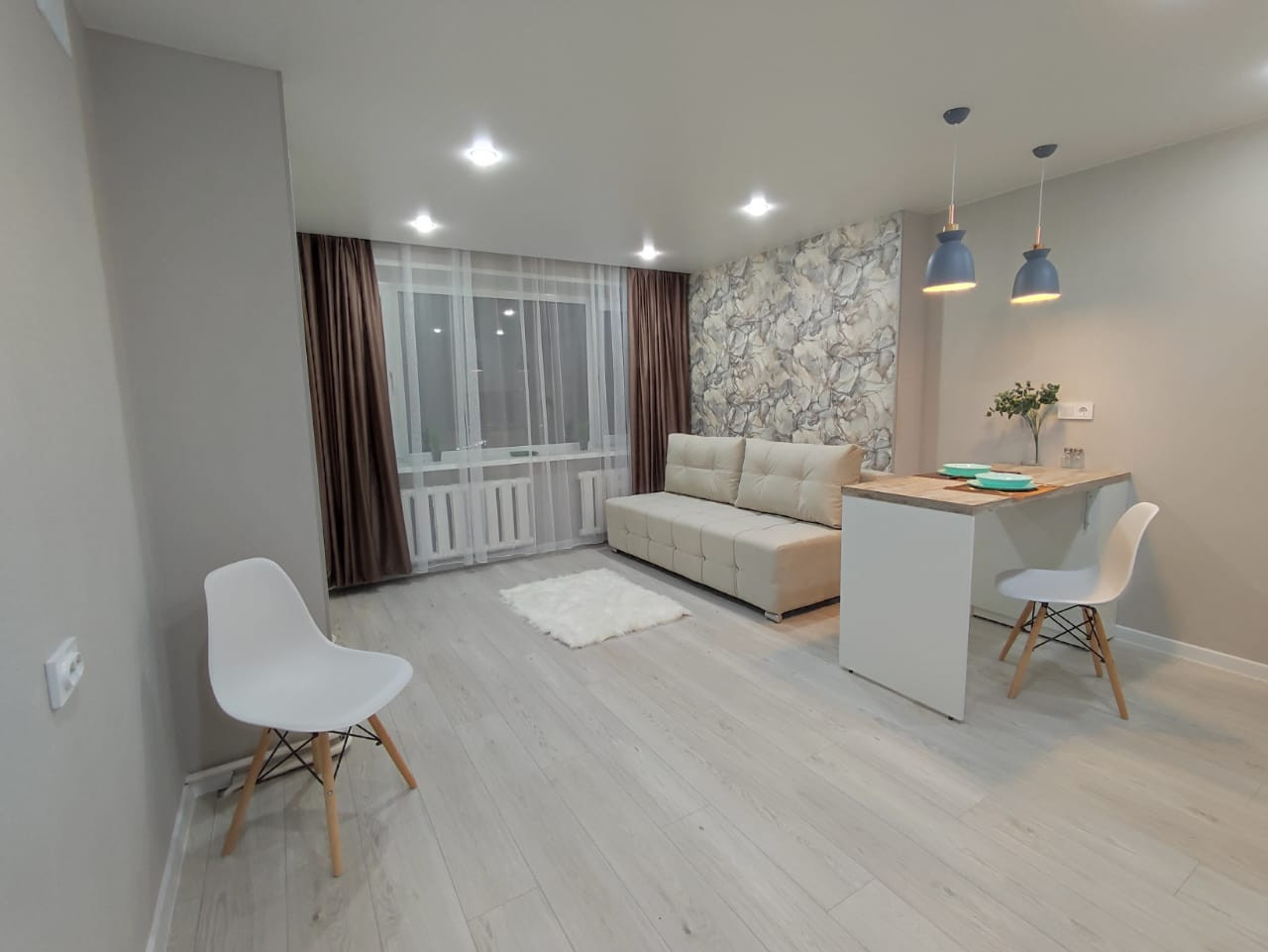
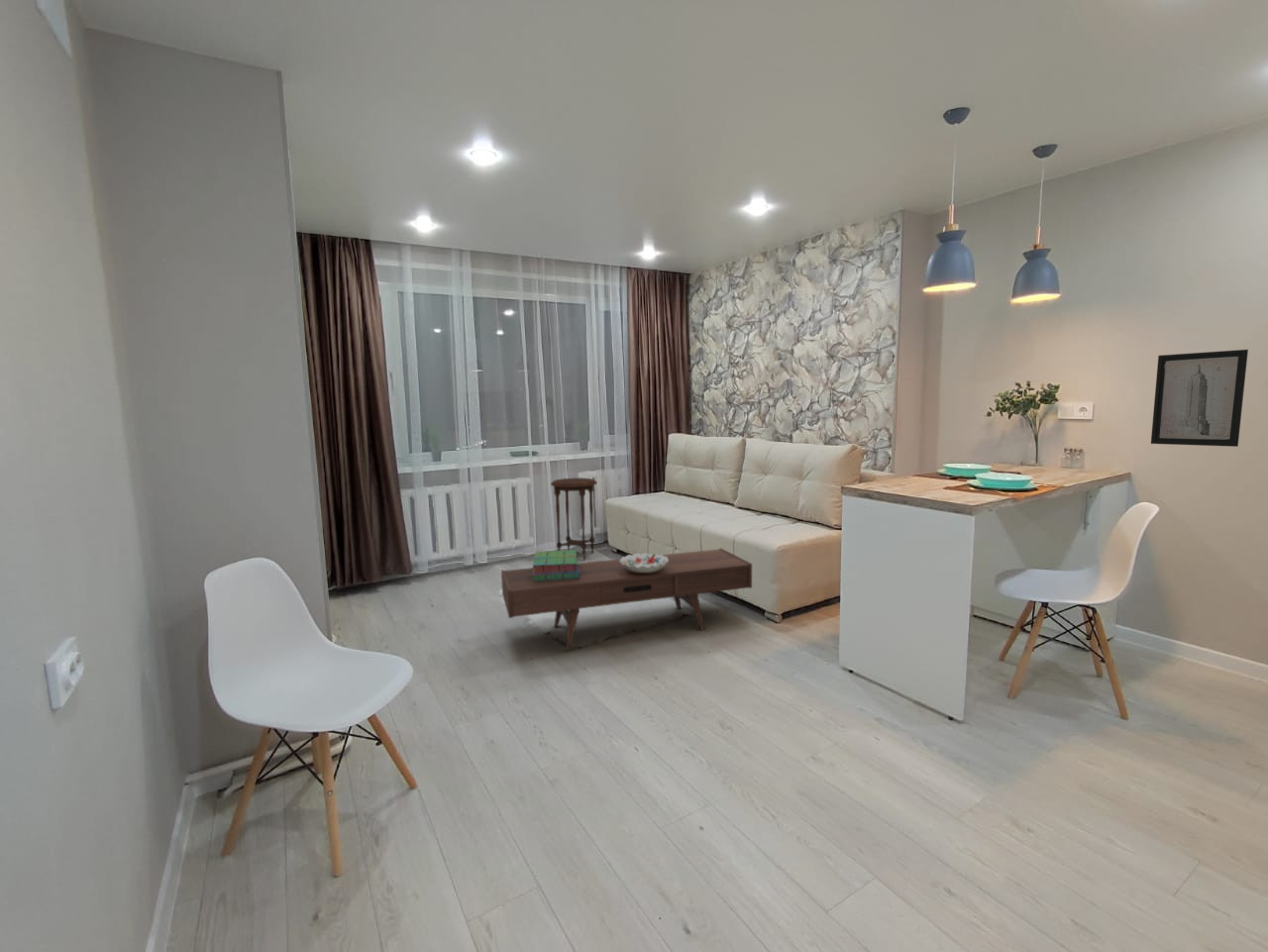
+ side table [550,477,598,561]
+ stack of books [532,549,580,582]
+ coffee table [500,547,753,651]
+ wall art [1150,349,1249,448]
+ decorative bowl [620,552,669,573]
